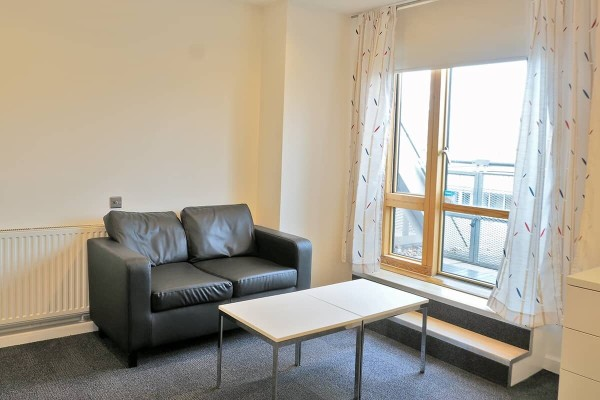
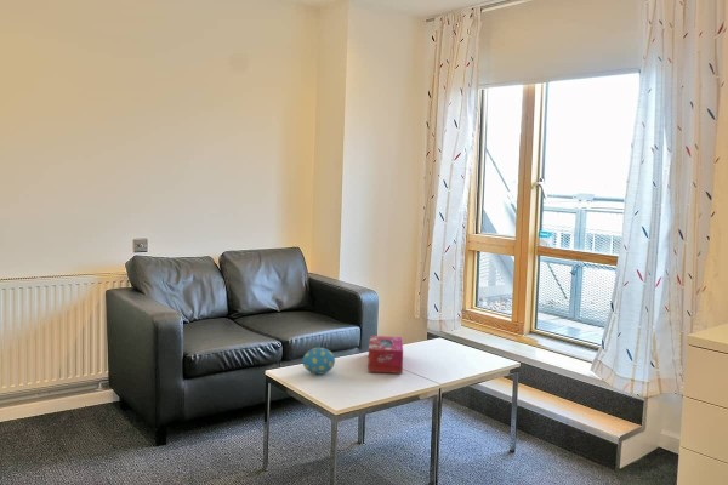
+ tissue box [366,335,404,375]
+ decorative egg [301,347,336,376]
